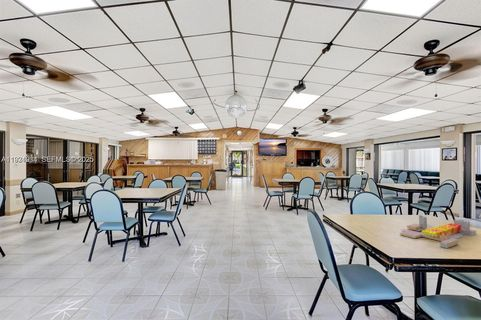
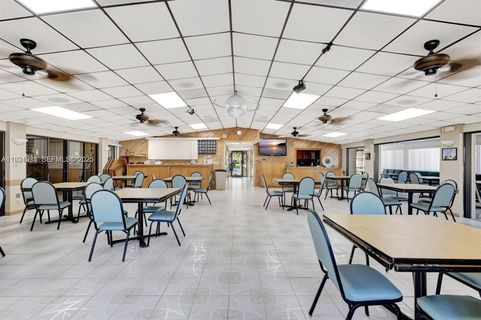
- dominoes [399,214,477,249]
